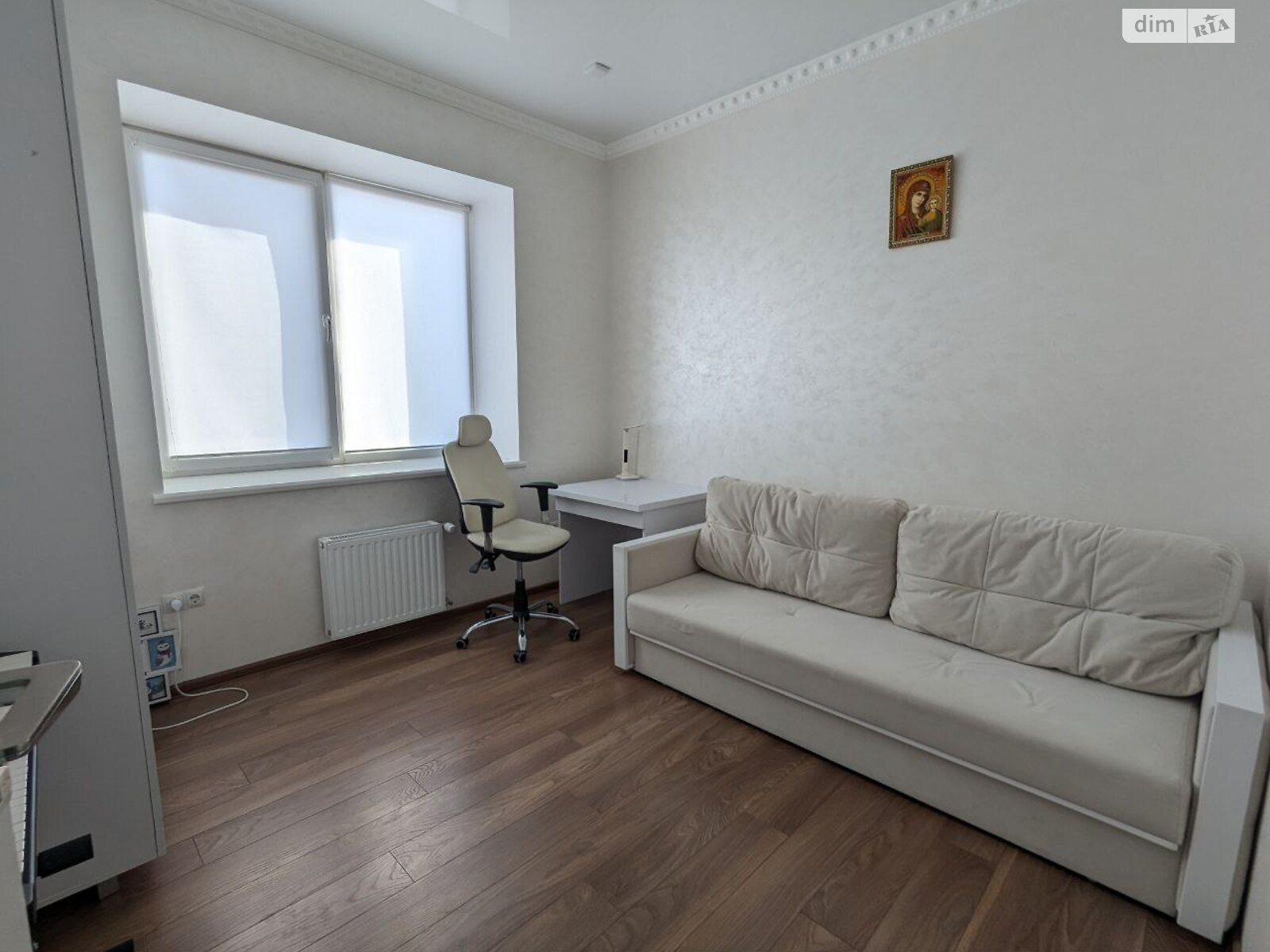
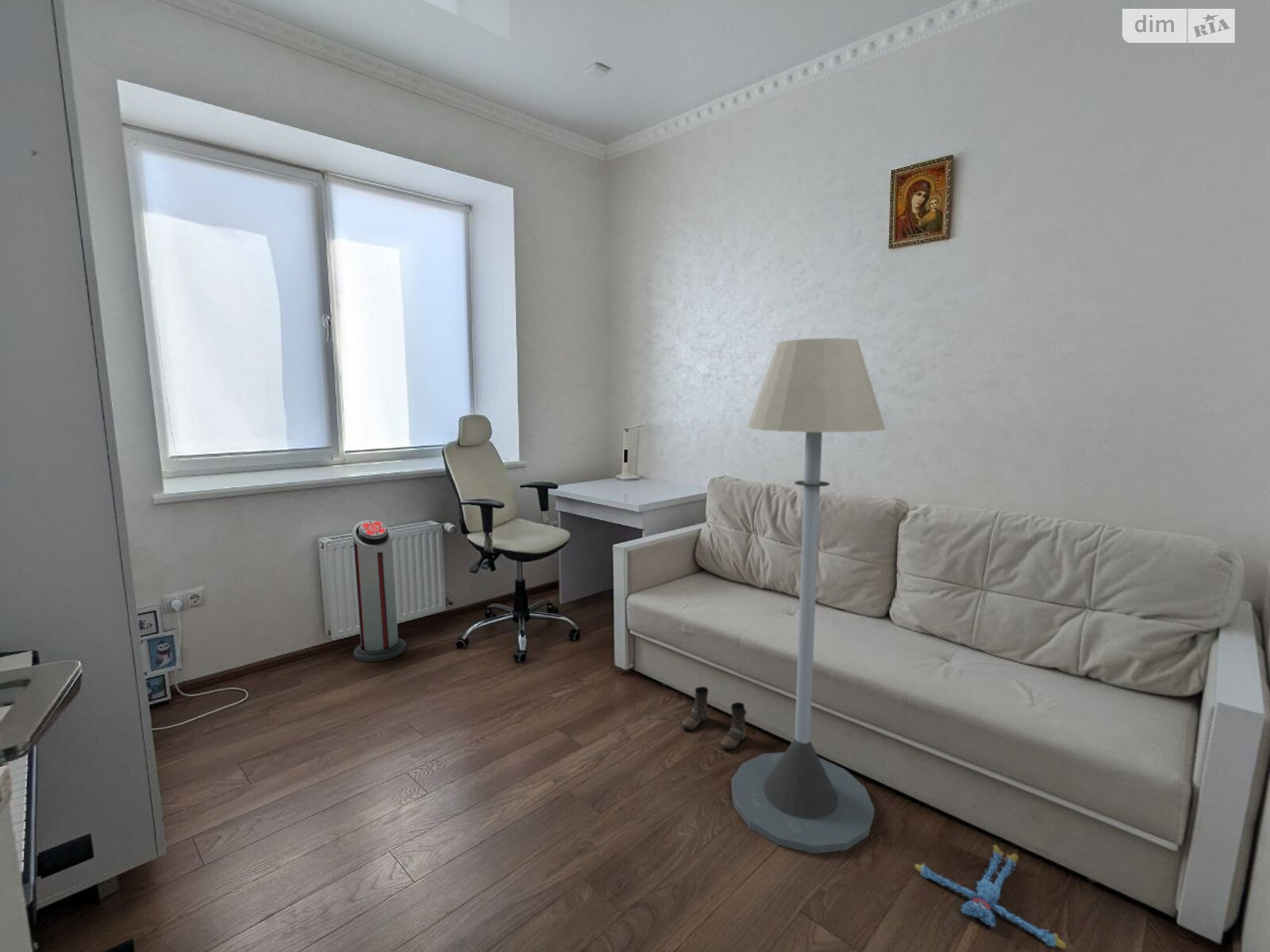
+ floor lamp [730,337,887,854]
+ boots [680,685,748,750]
+ plush toy [914,844,1067,950]
+ air purifier [352,520,406,662]
